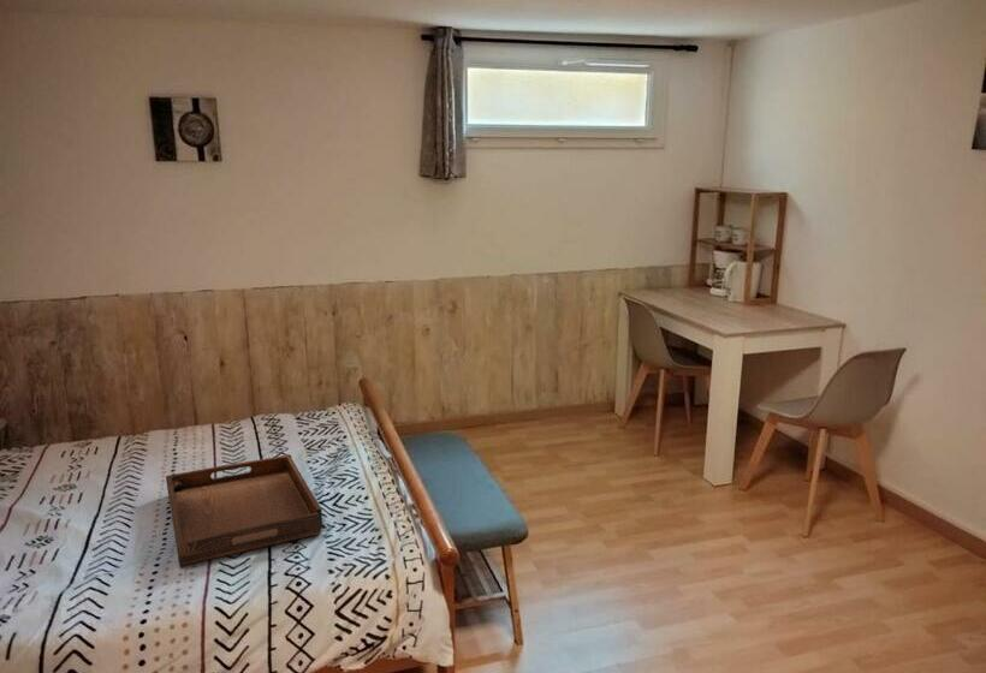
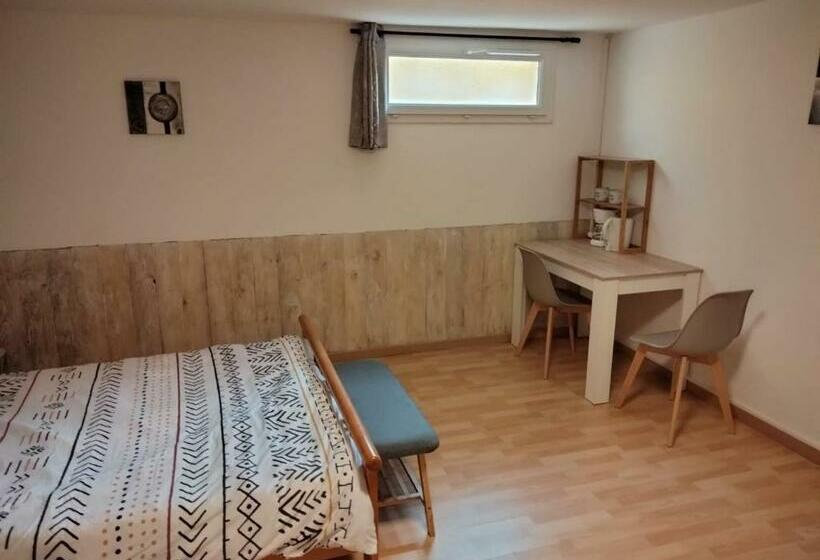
- serving tray [165,454,323,567]
